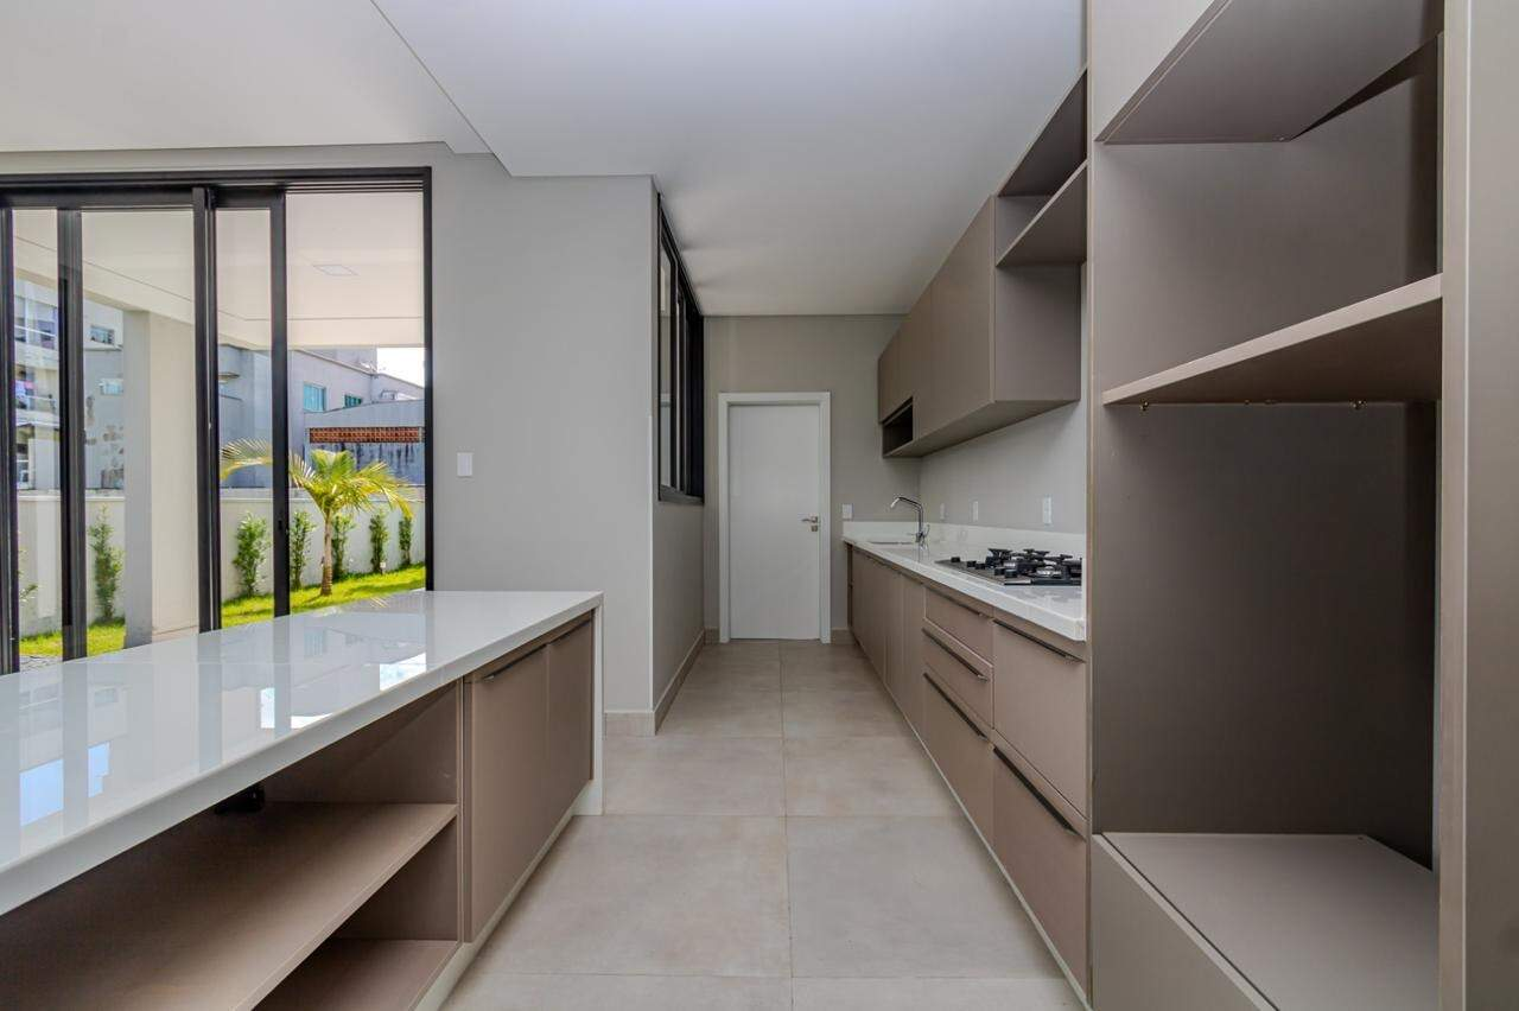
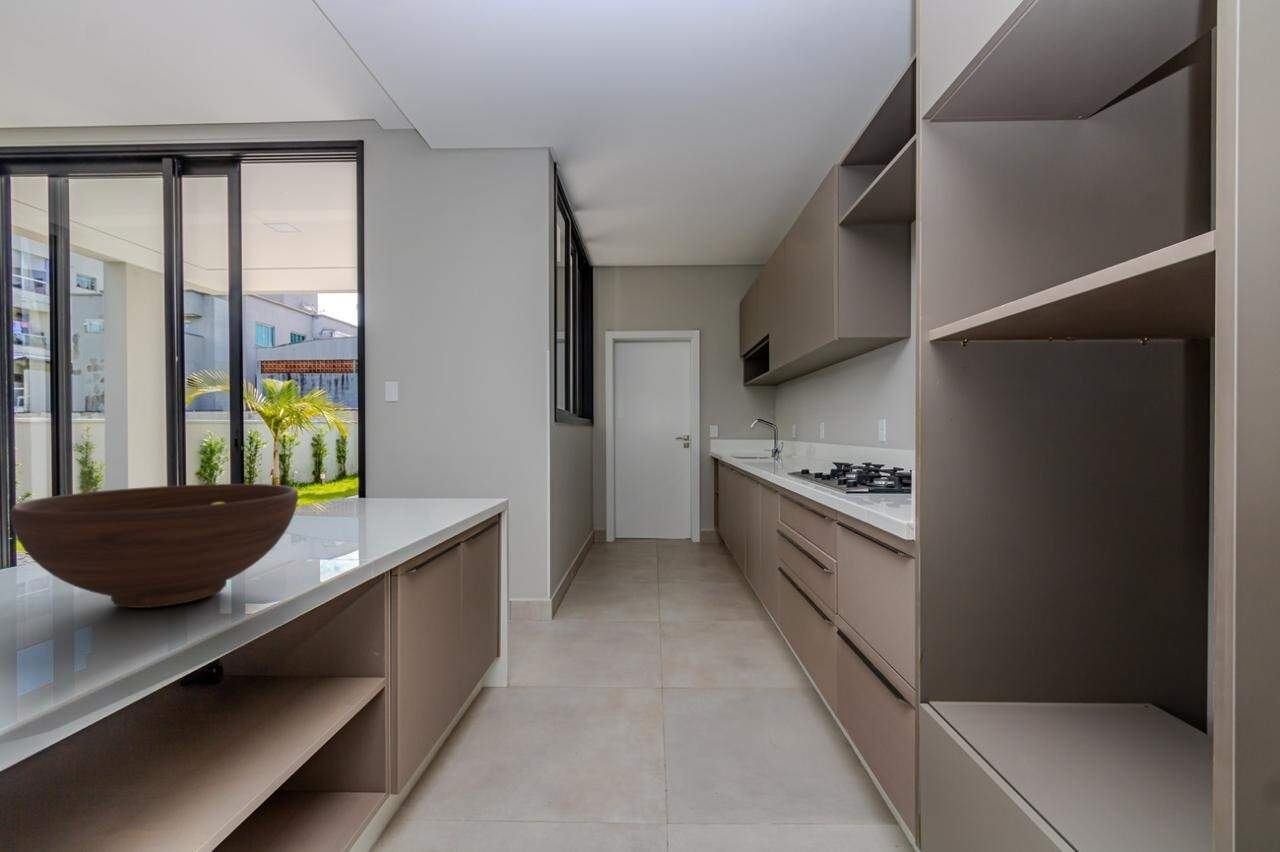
+ fruit bowl [9,483,299,609]
